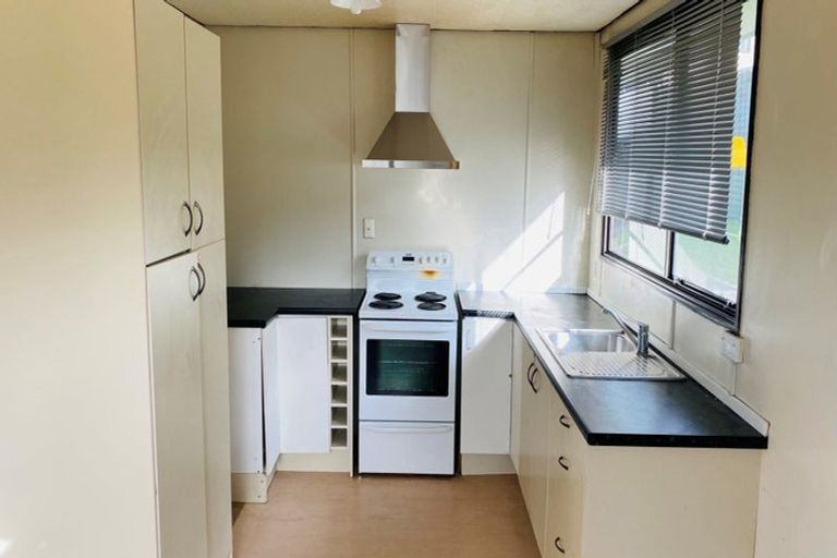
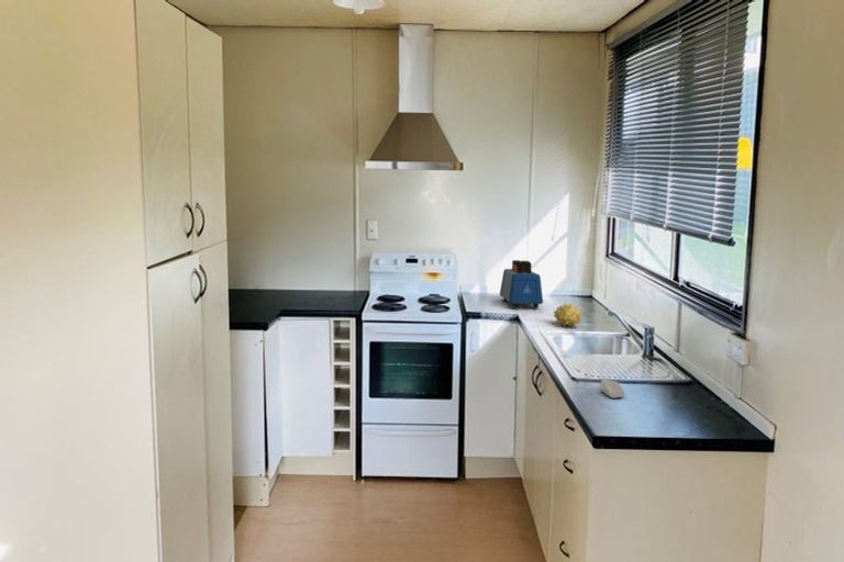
+ soap bar [599,378,625,398]
+ toaster [499,259,544,310]
+ fruit [553,303,582,328]
